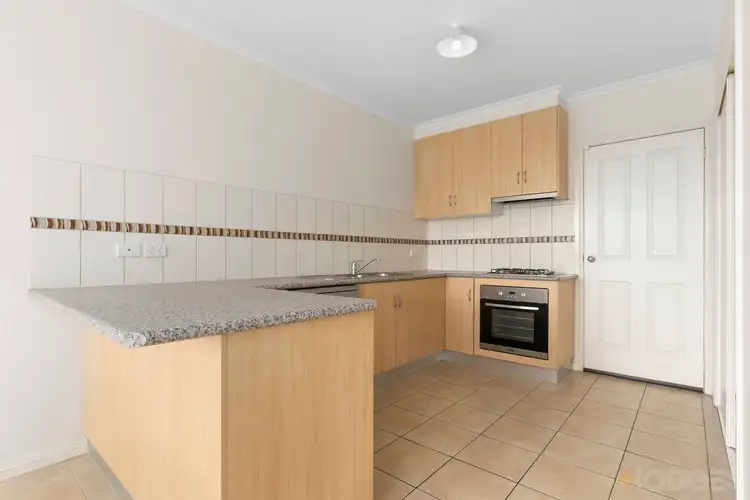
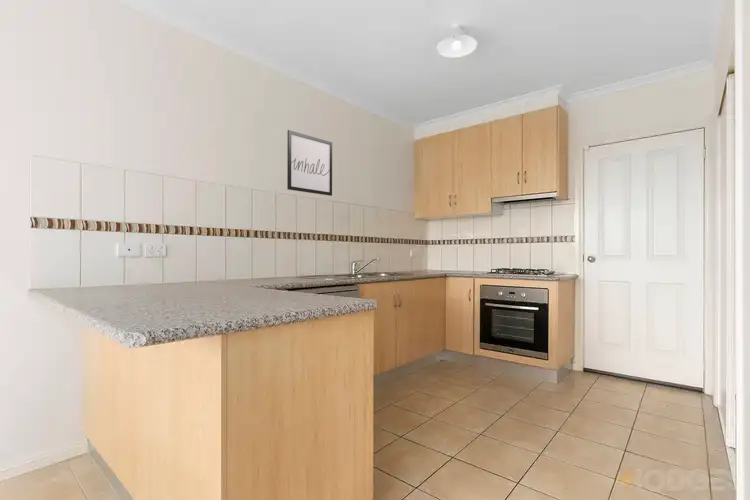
+ wall art [286,129,333,197]
